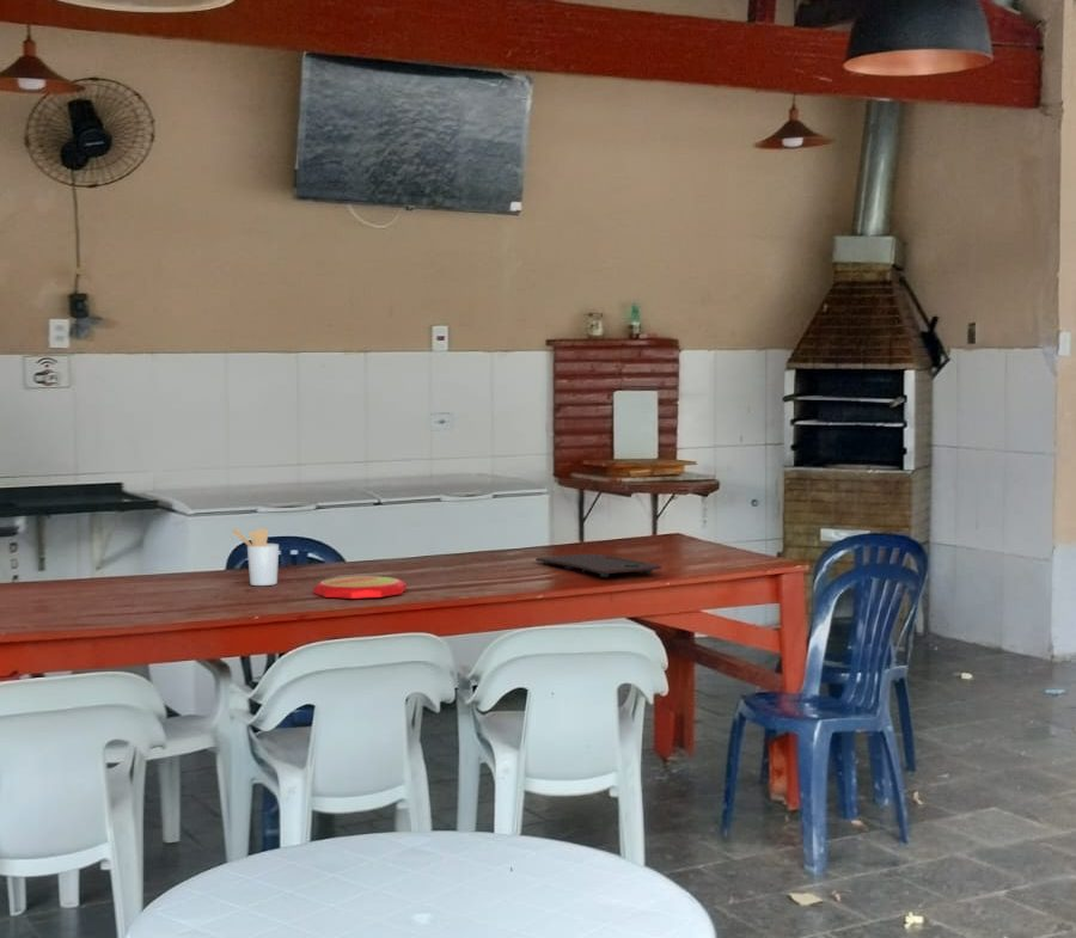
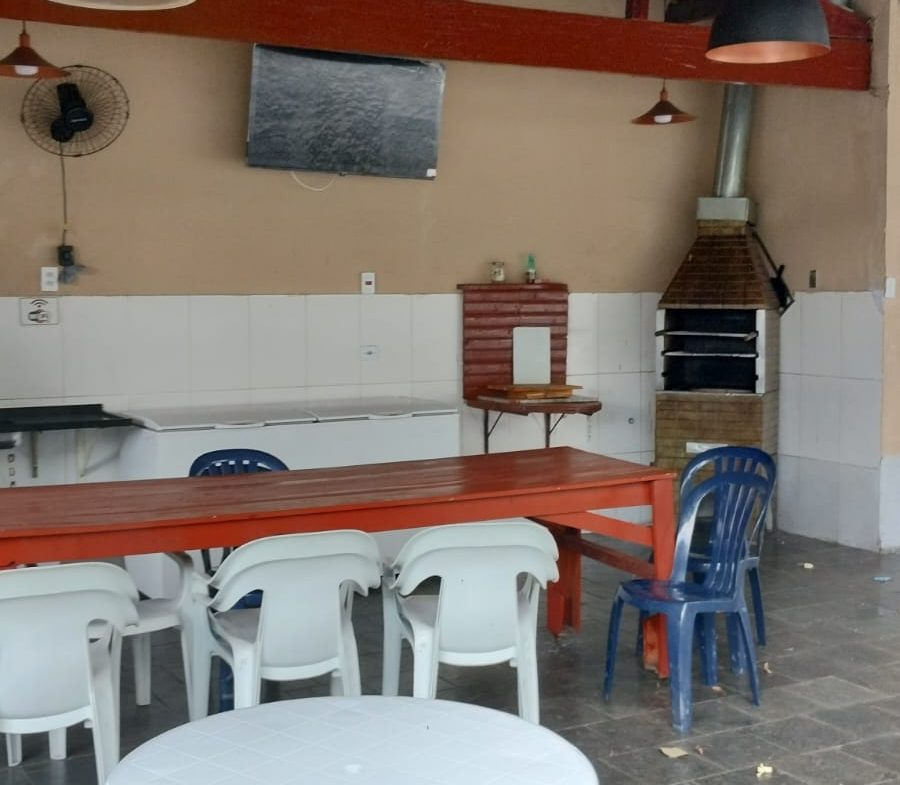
- utensil holder [230,527,280,587]
- plate [312,575,408,600]
- cutting board [534,553,662,578]
